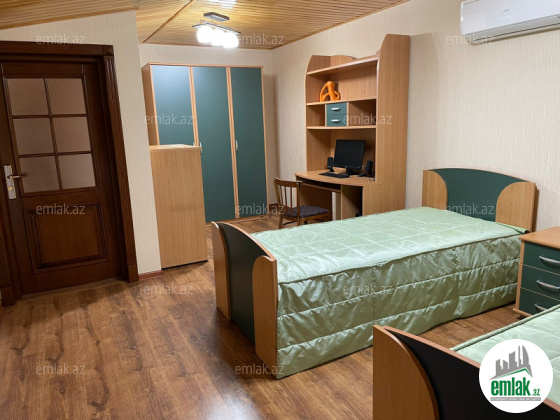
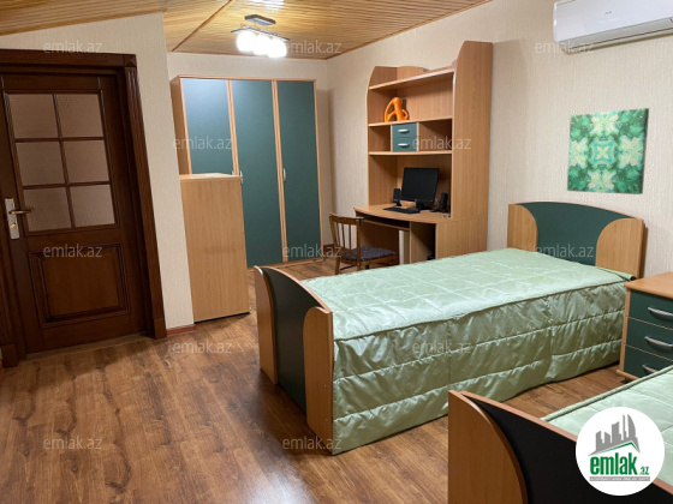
+ wall art [566,107,650,196]
